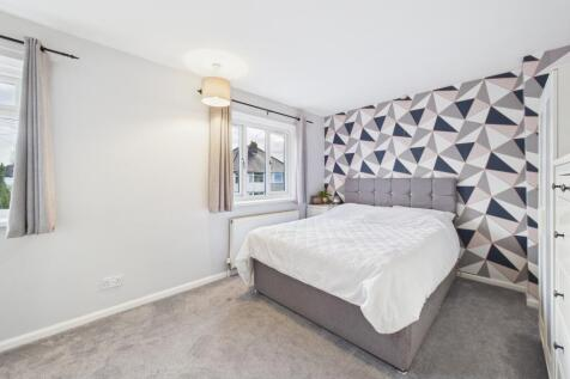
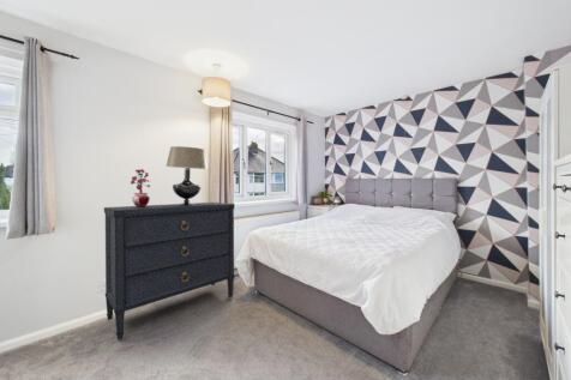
+ dresser [103,201,236,342]
+ table lamp [164,145,209,206]
+ potted plant [130,168,151,207]
